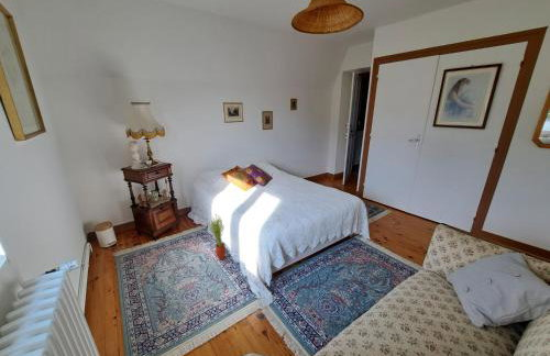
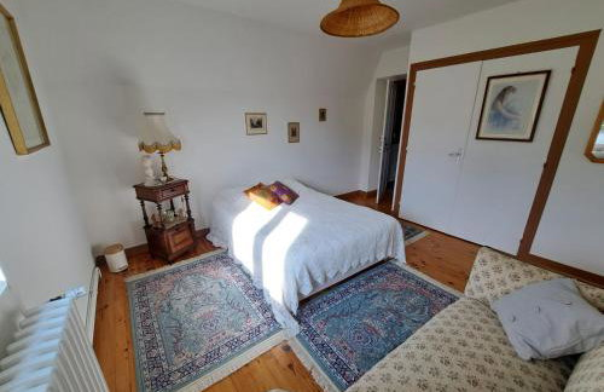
- potted plant [207,214,227,260]
